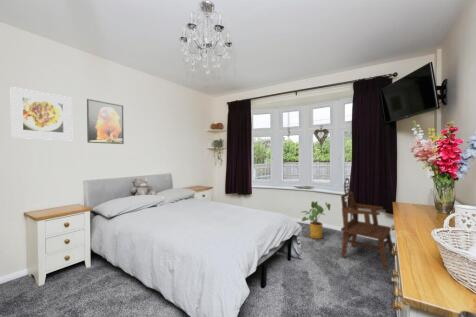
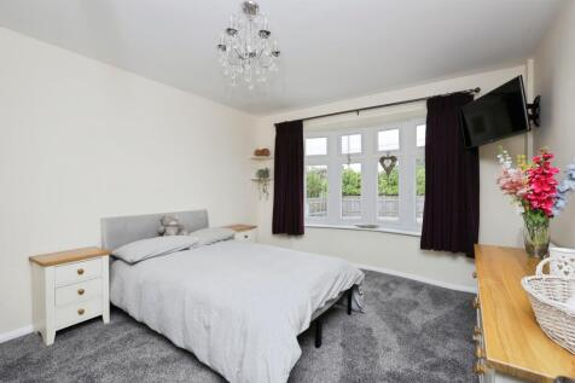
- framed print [86,98,125,145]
- house plant [301,200,332,240]
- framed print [10,86,73,141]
- armchair [340,177,395,272]
